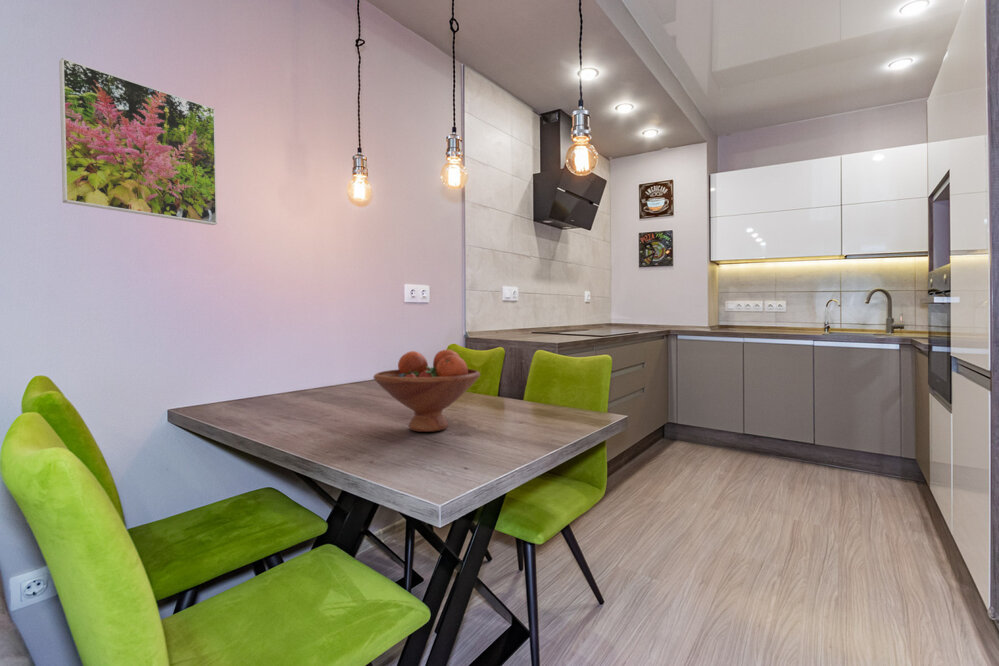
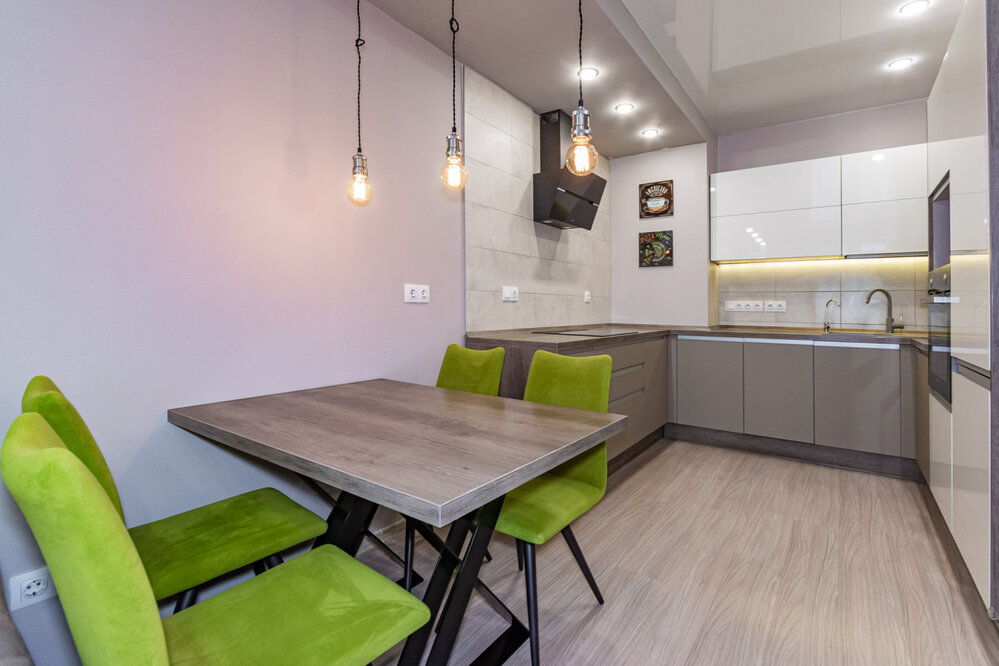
- fruit bowl [373,349,481,433]
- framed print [58,57,218,226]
